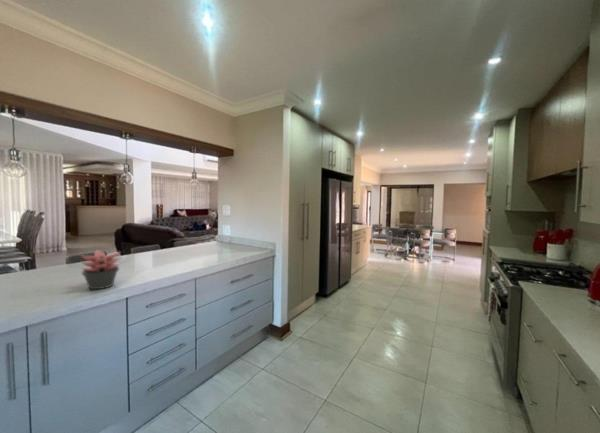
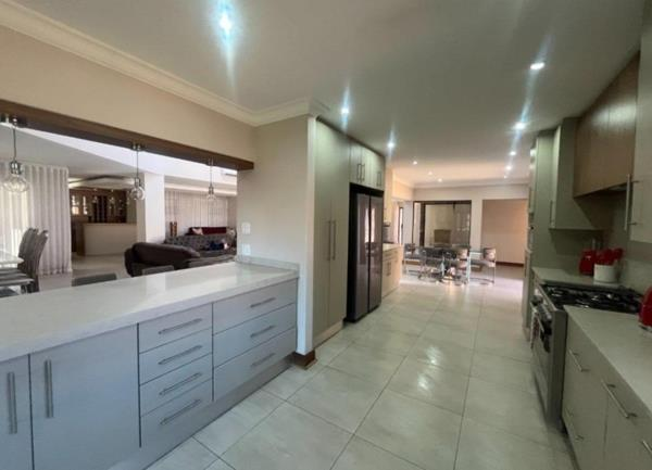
- succulent plant [80,249,122,290]
